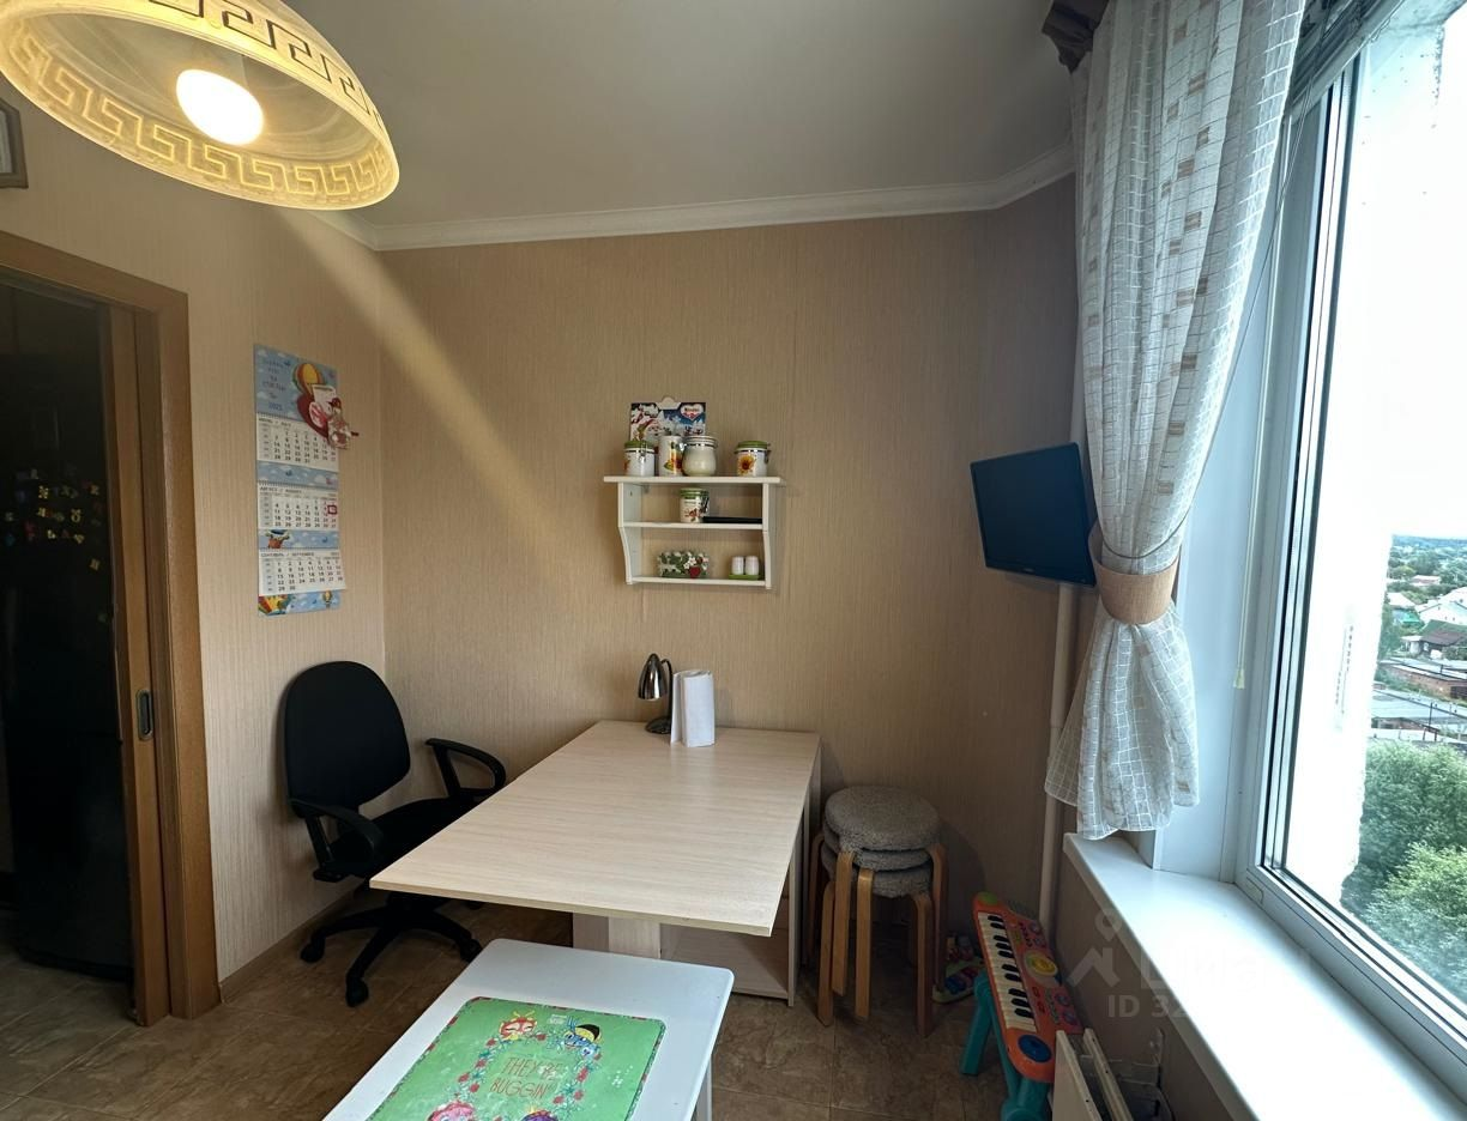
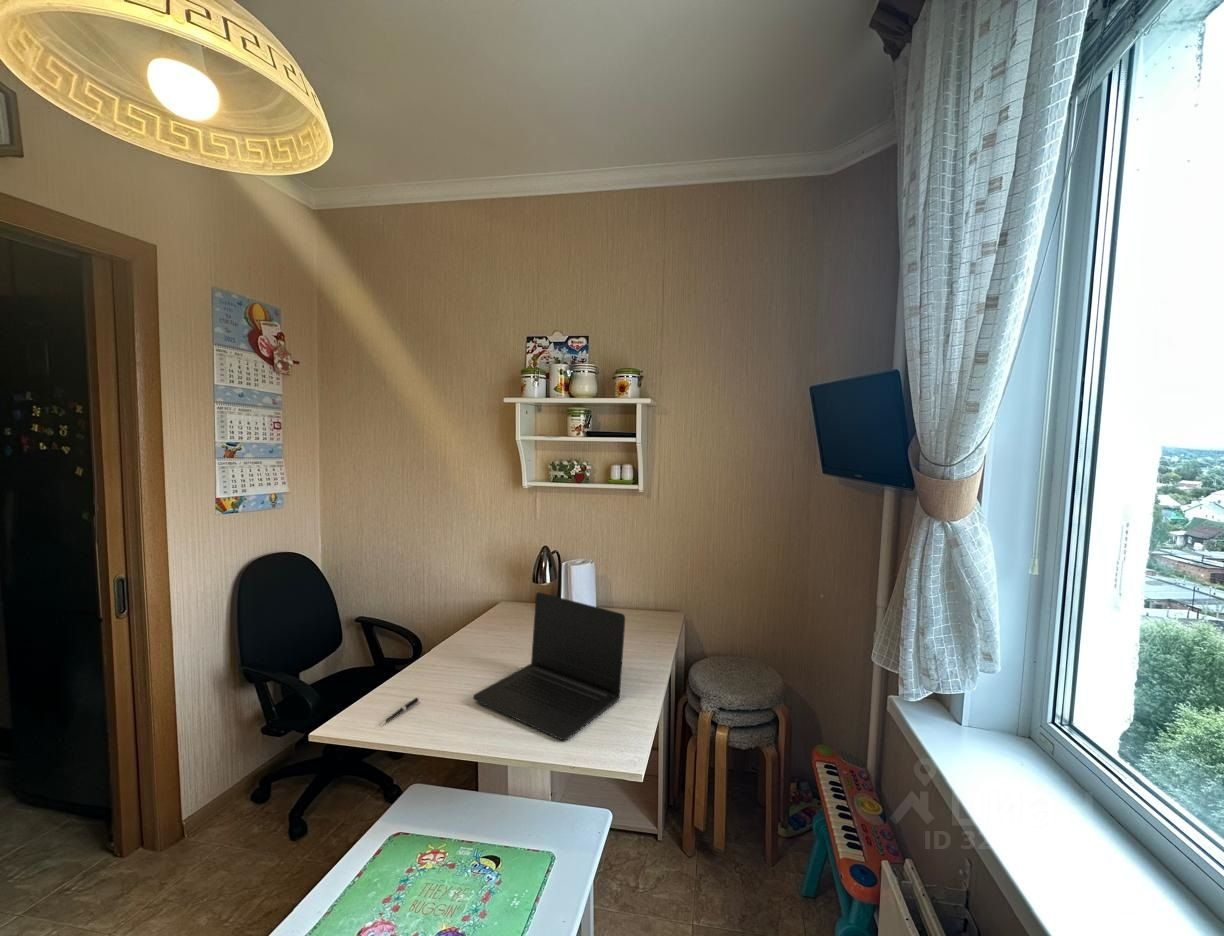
+ pen [379,696,420,727]
+ laptop [472,591,626,741]
